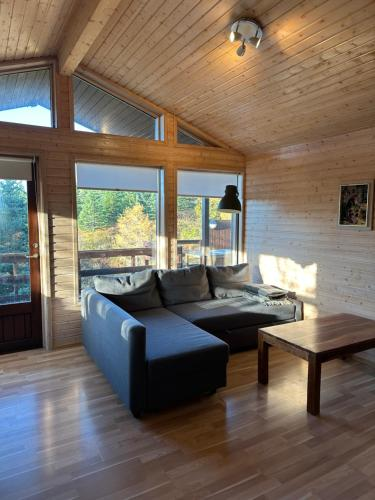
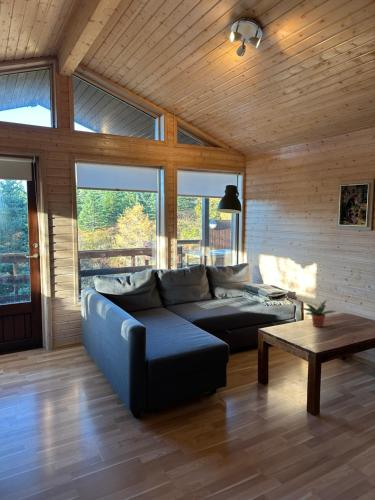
+ potted plant [300,299,337,328]
